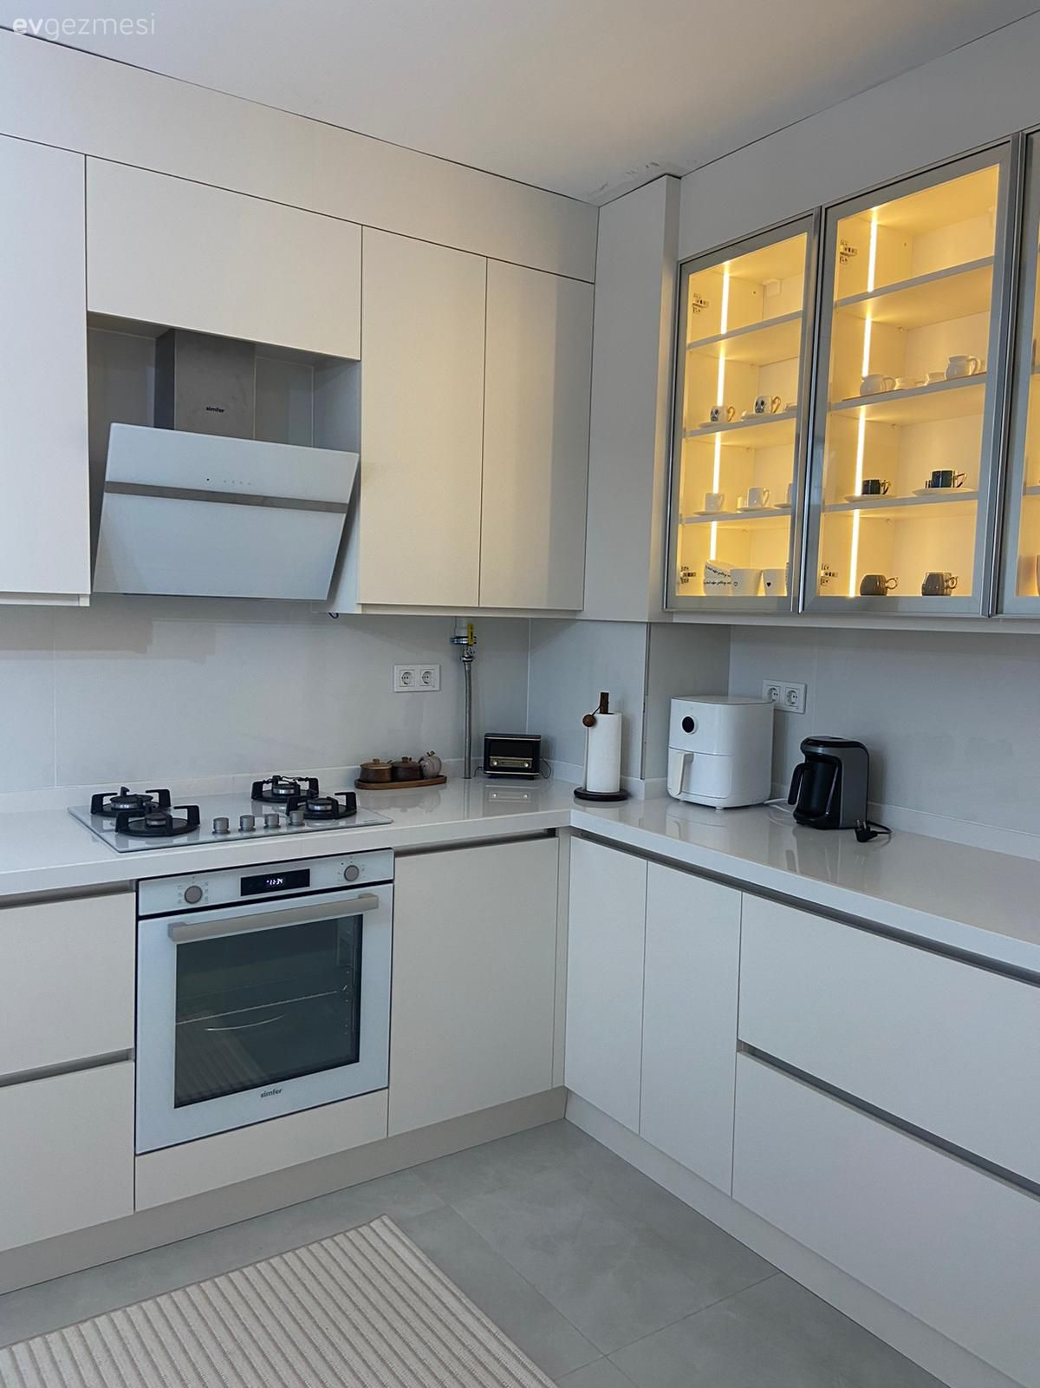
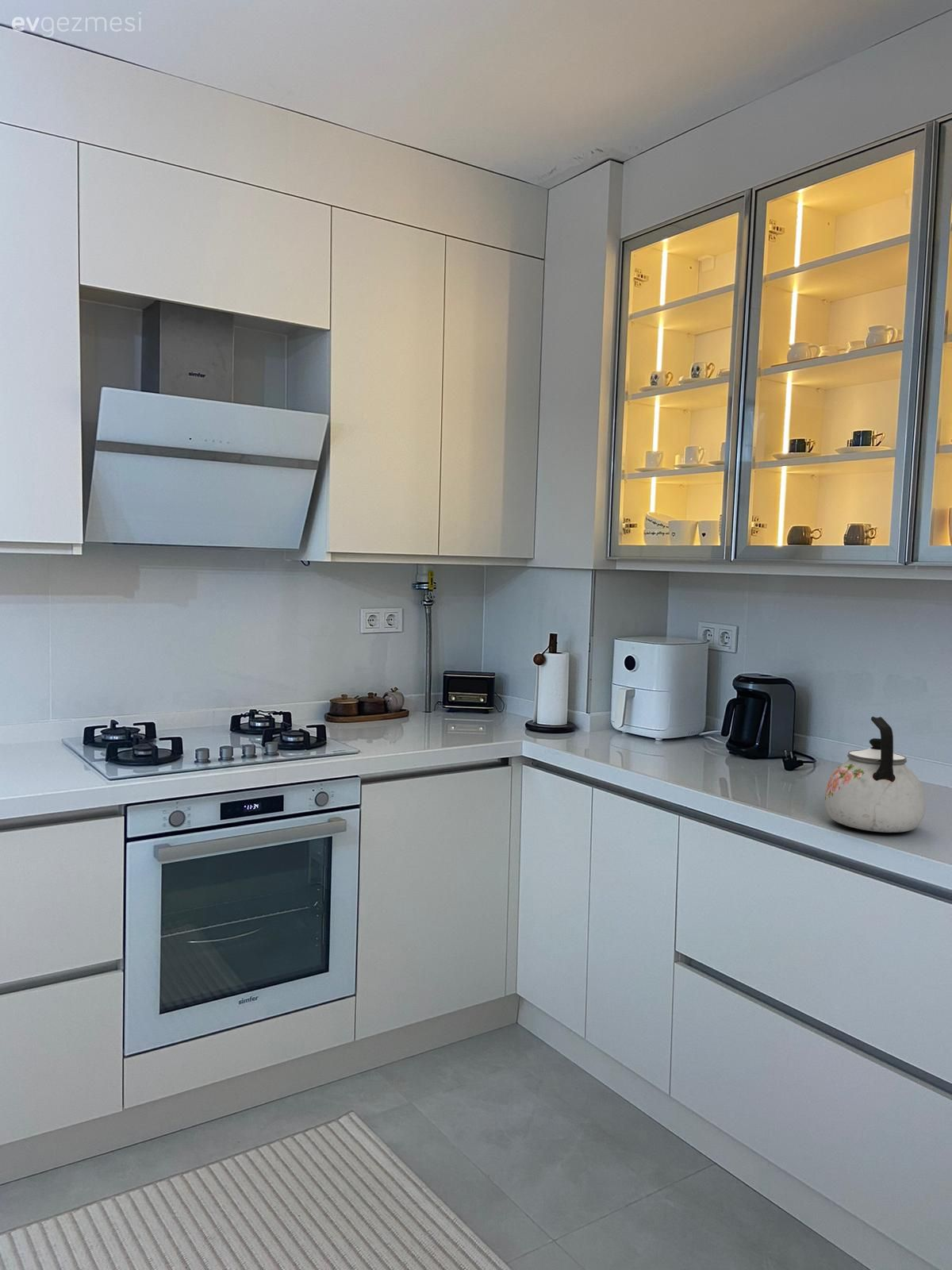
+ kettle [824,716,926,833]
